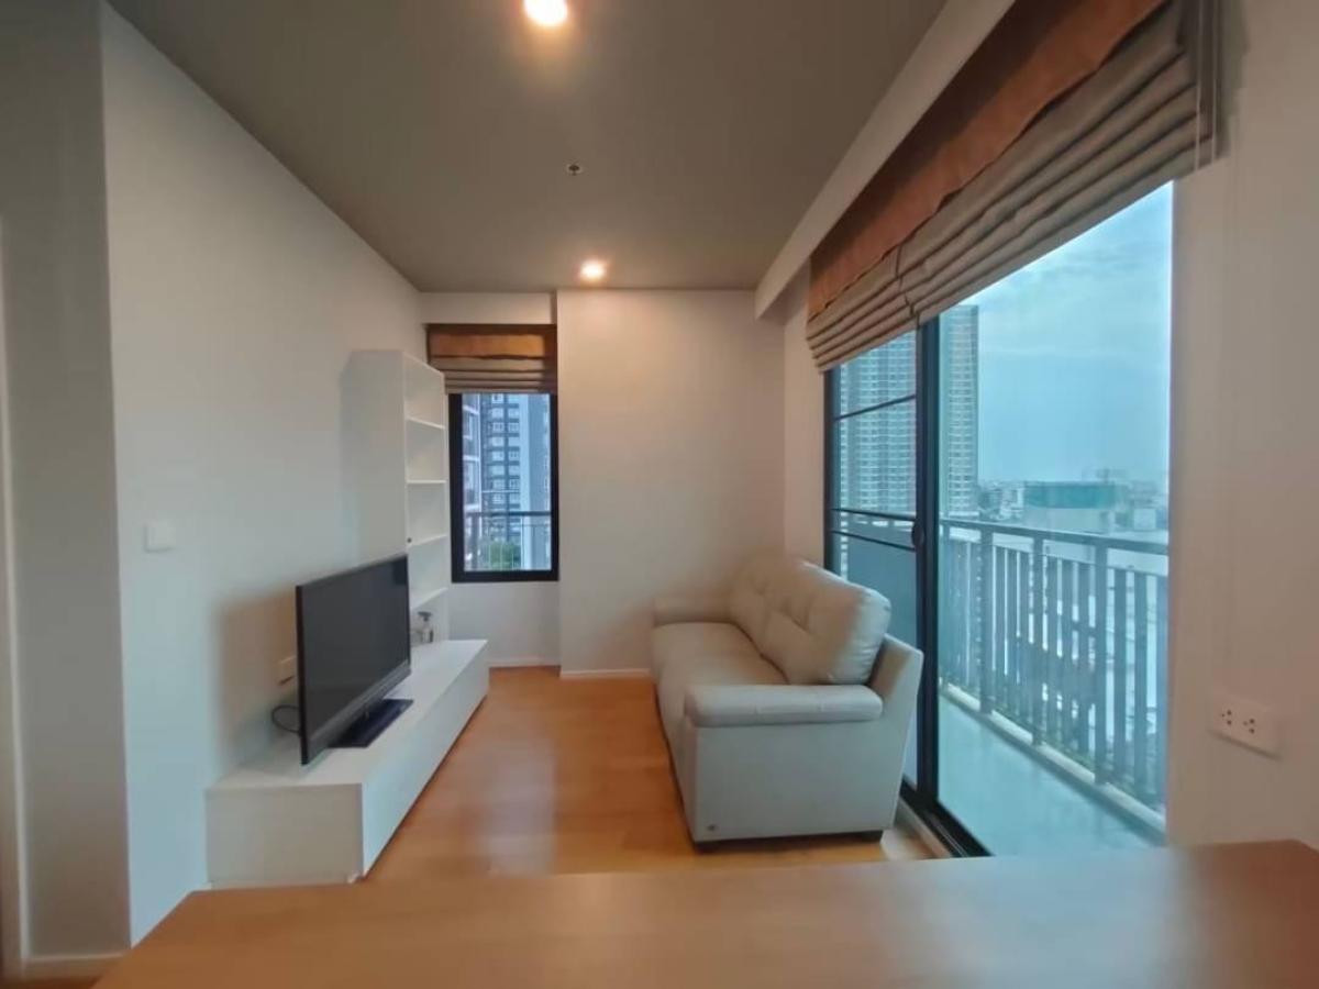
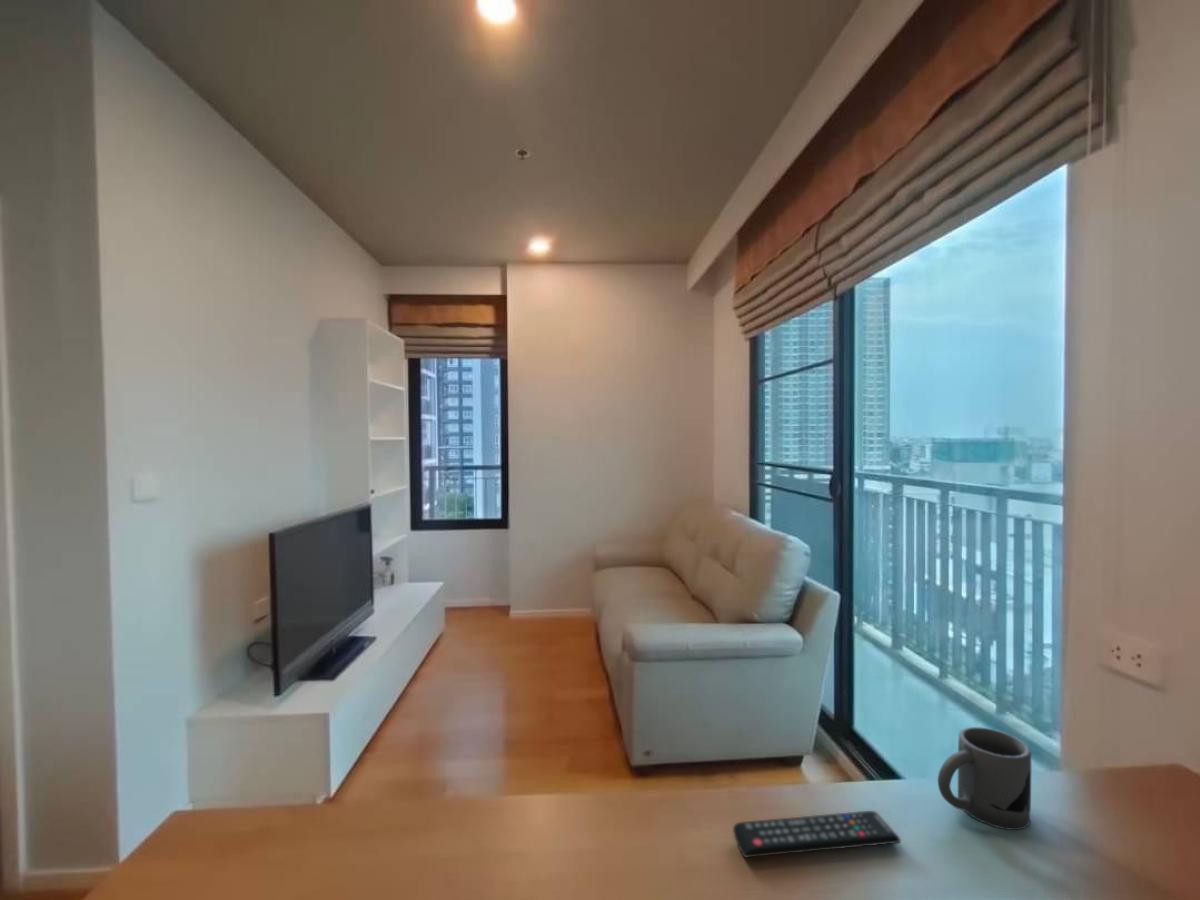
+ remote control [732,810,902,859]
+ mug [937,726,1032,831]
